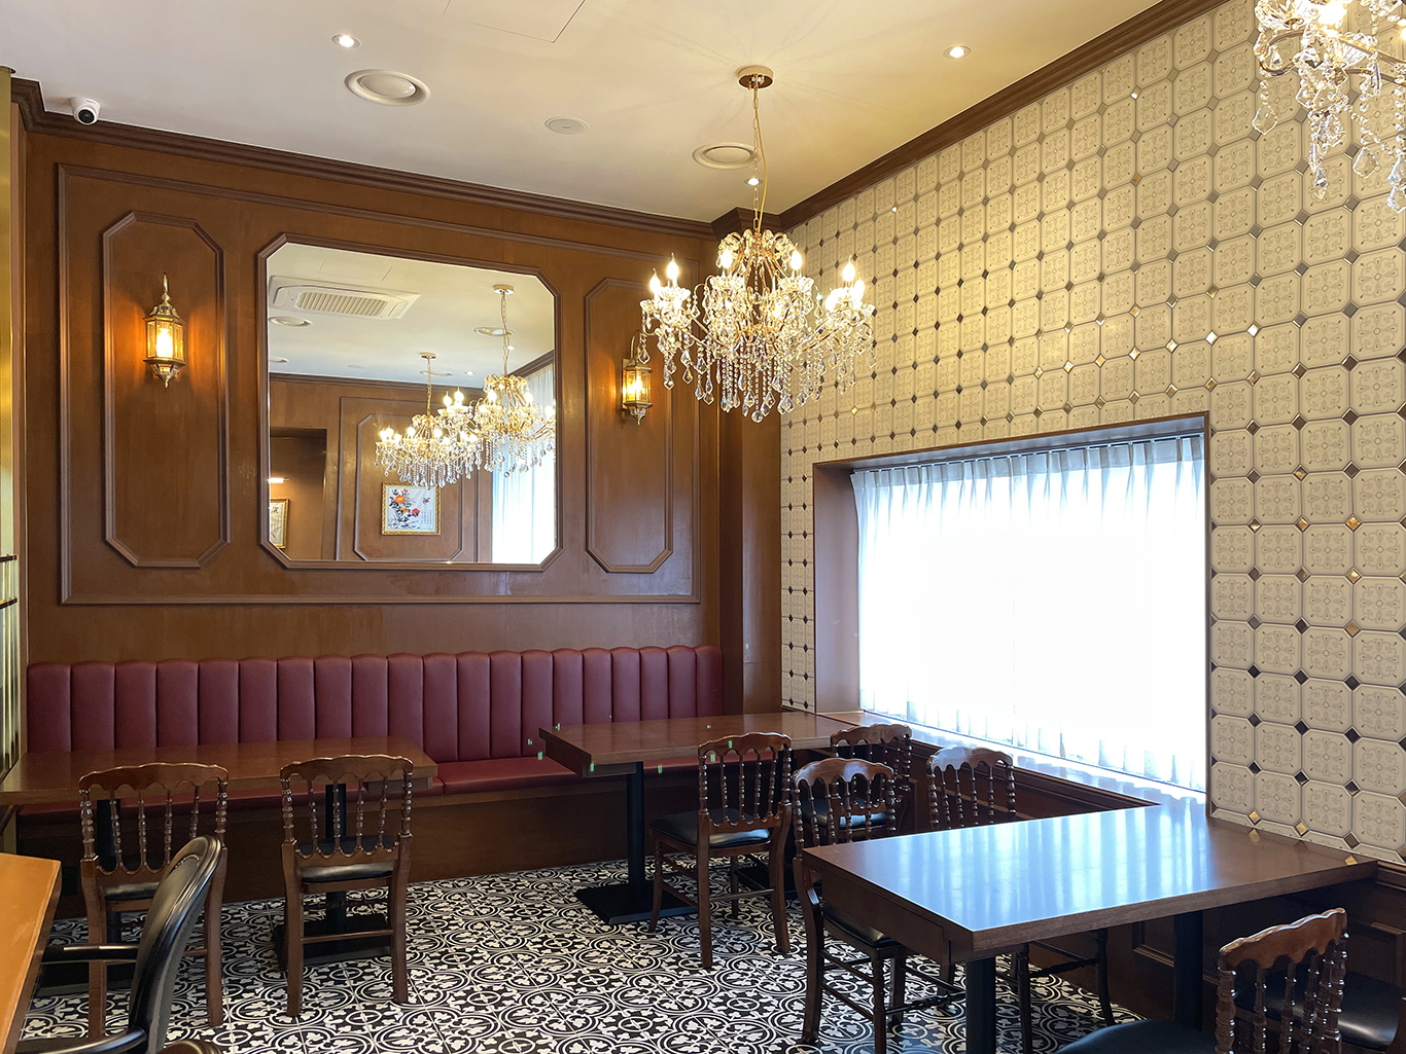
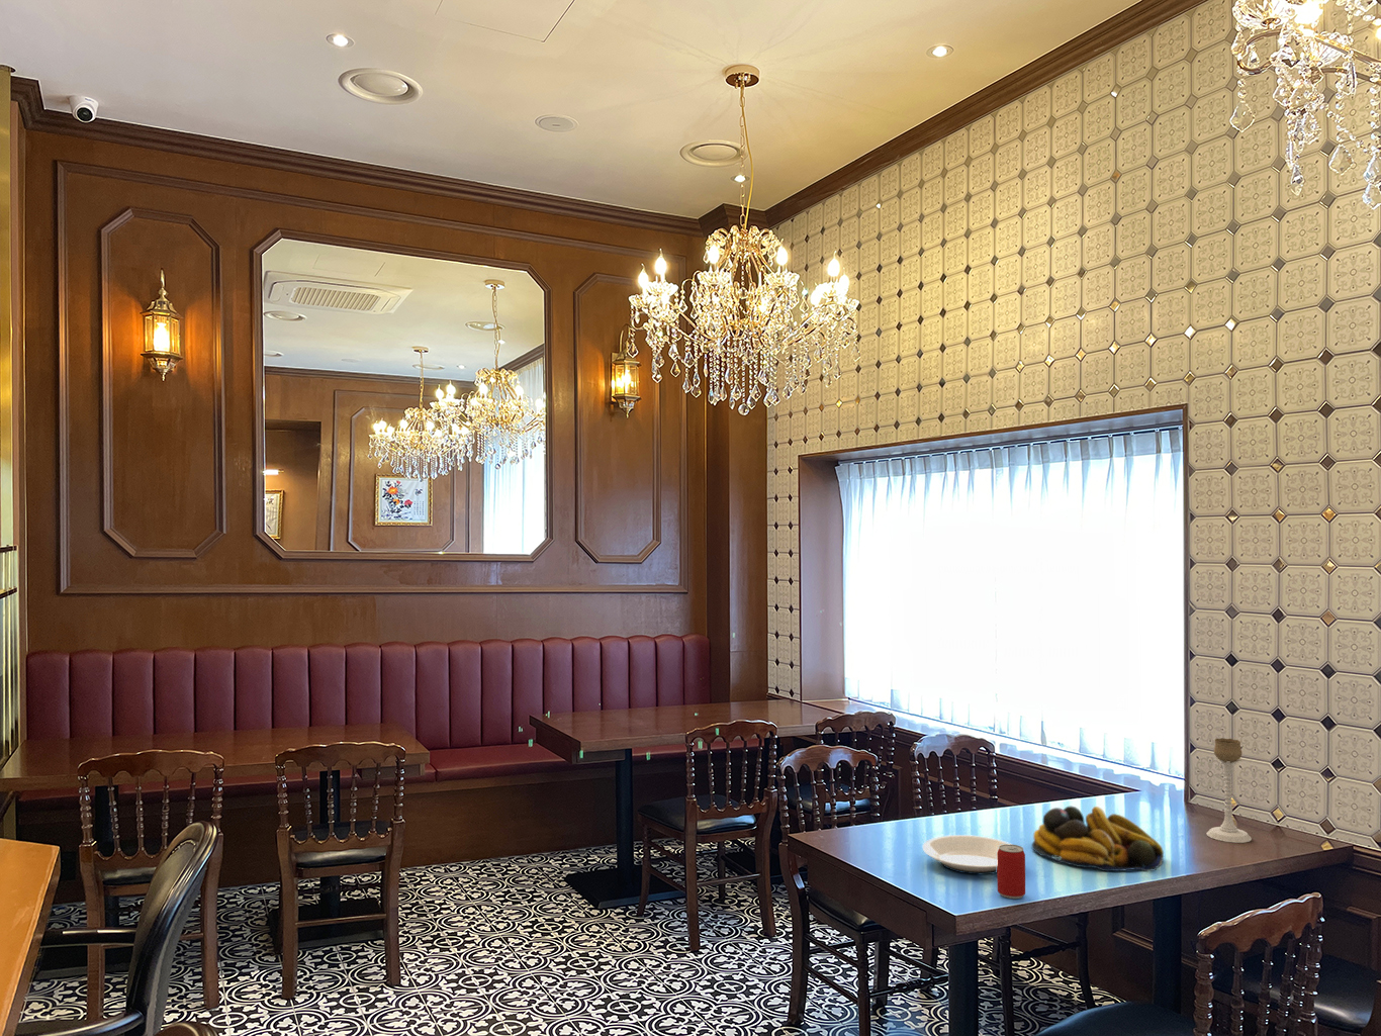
+ plate [922,834,1011,876]
+ fruit bowl [1032,805,1164,873]
+ beer can [996,843,1026,900]
+ candle holder [1205,737,1253,844]
